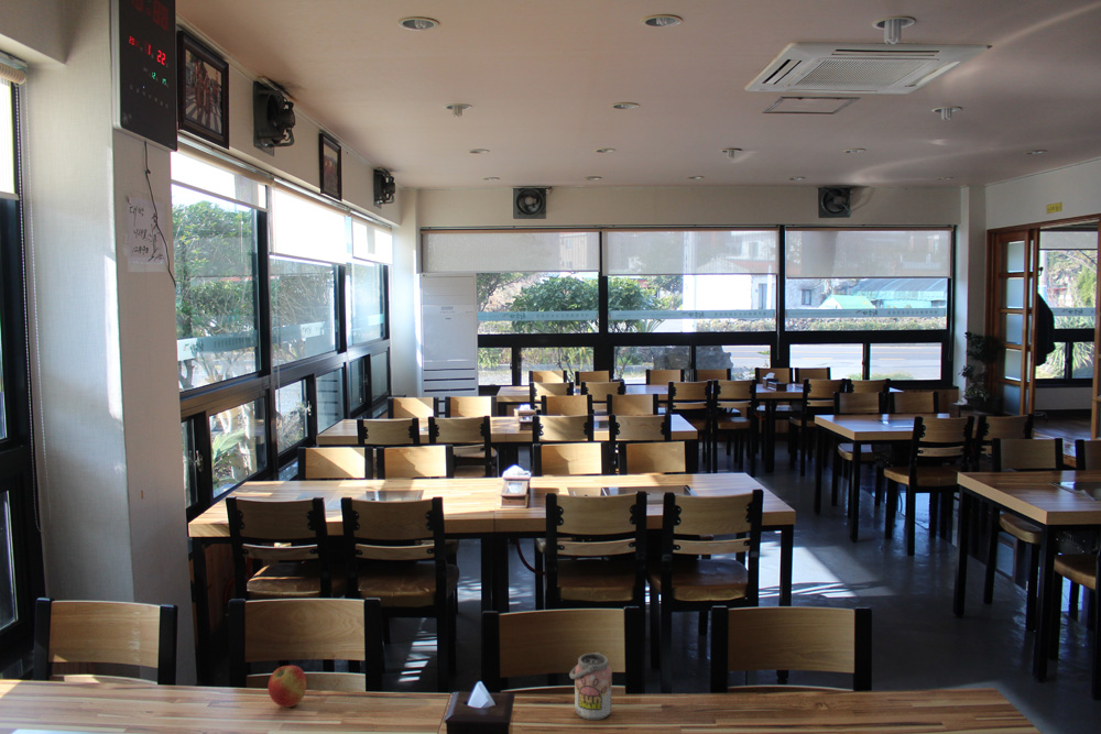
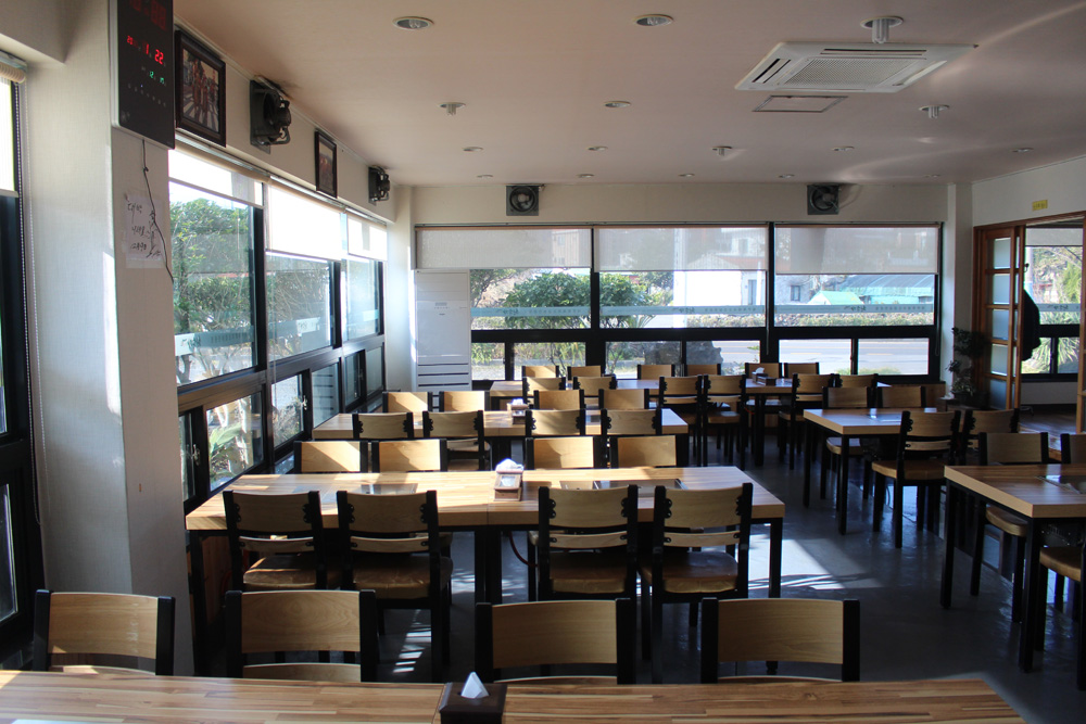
- apple [266,665,307,709]
- beverage can [568,651,613,721]
